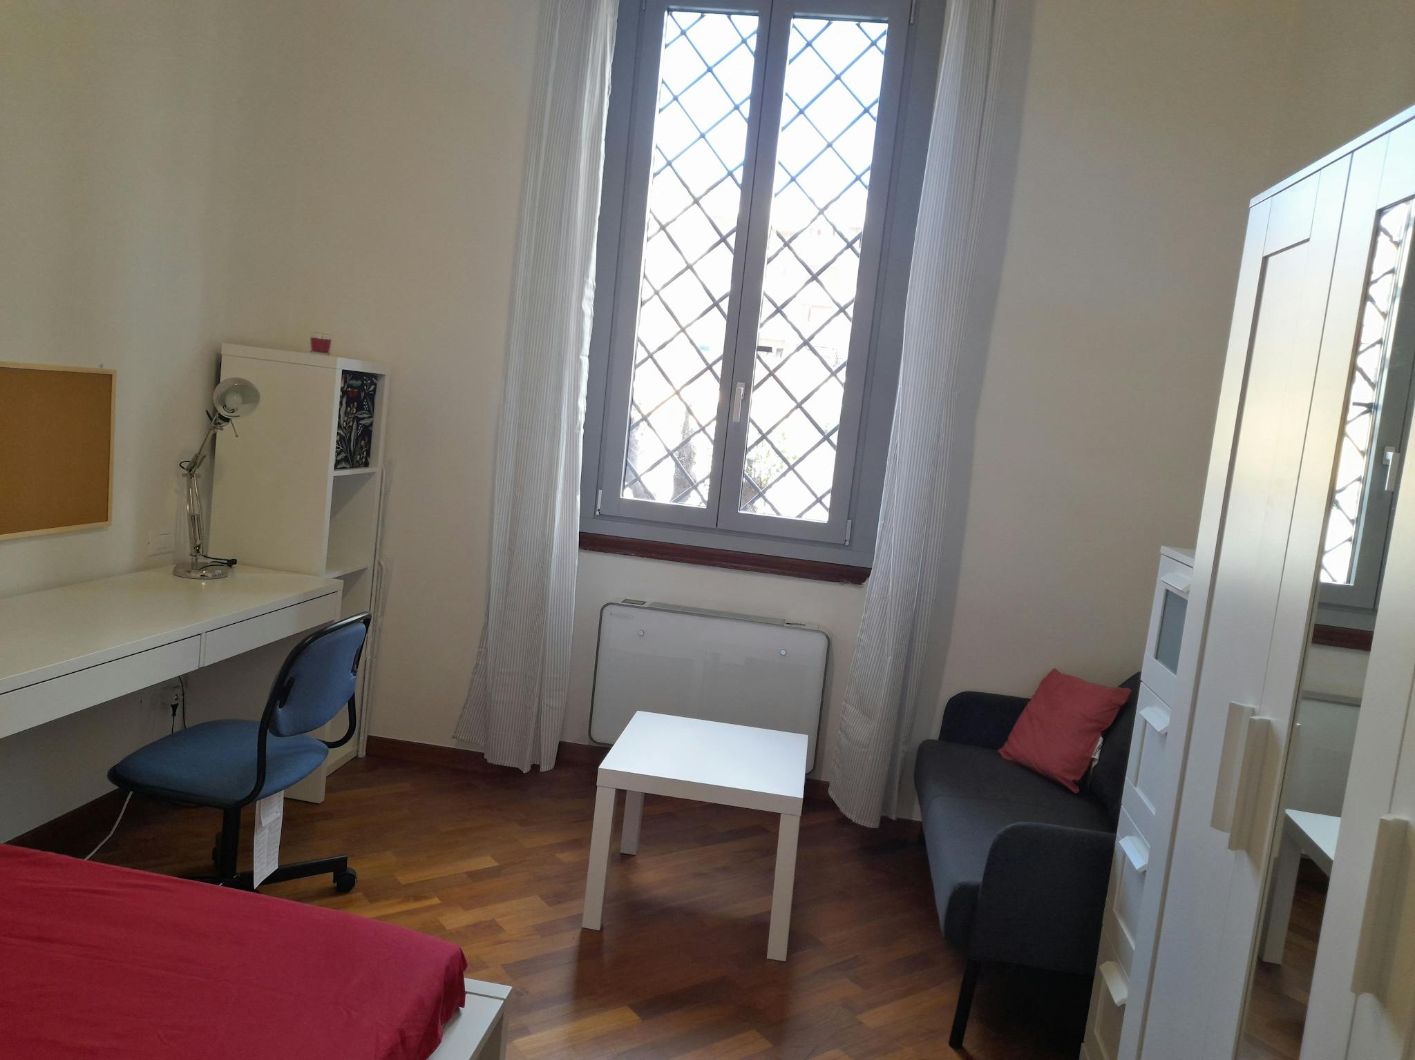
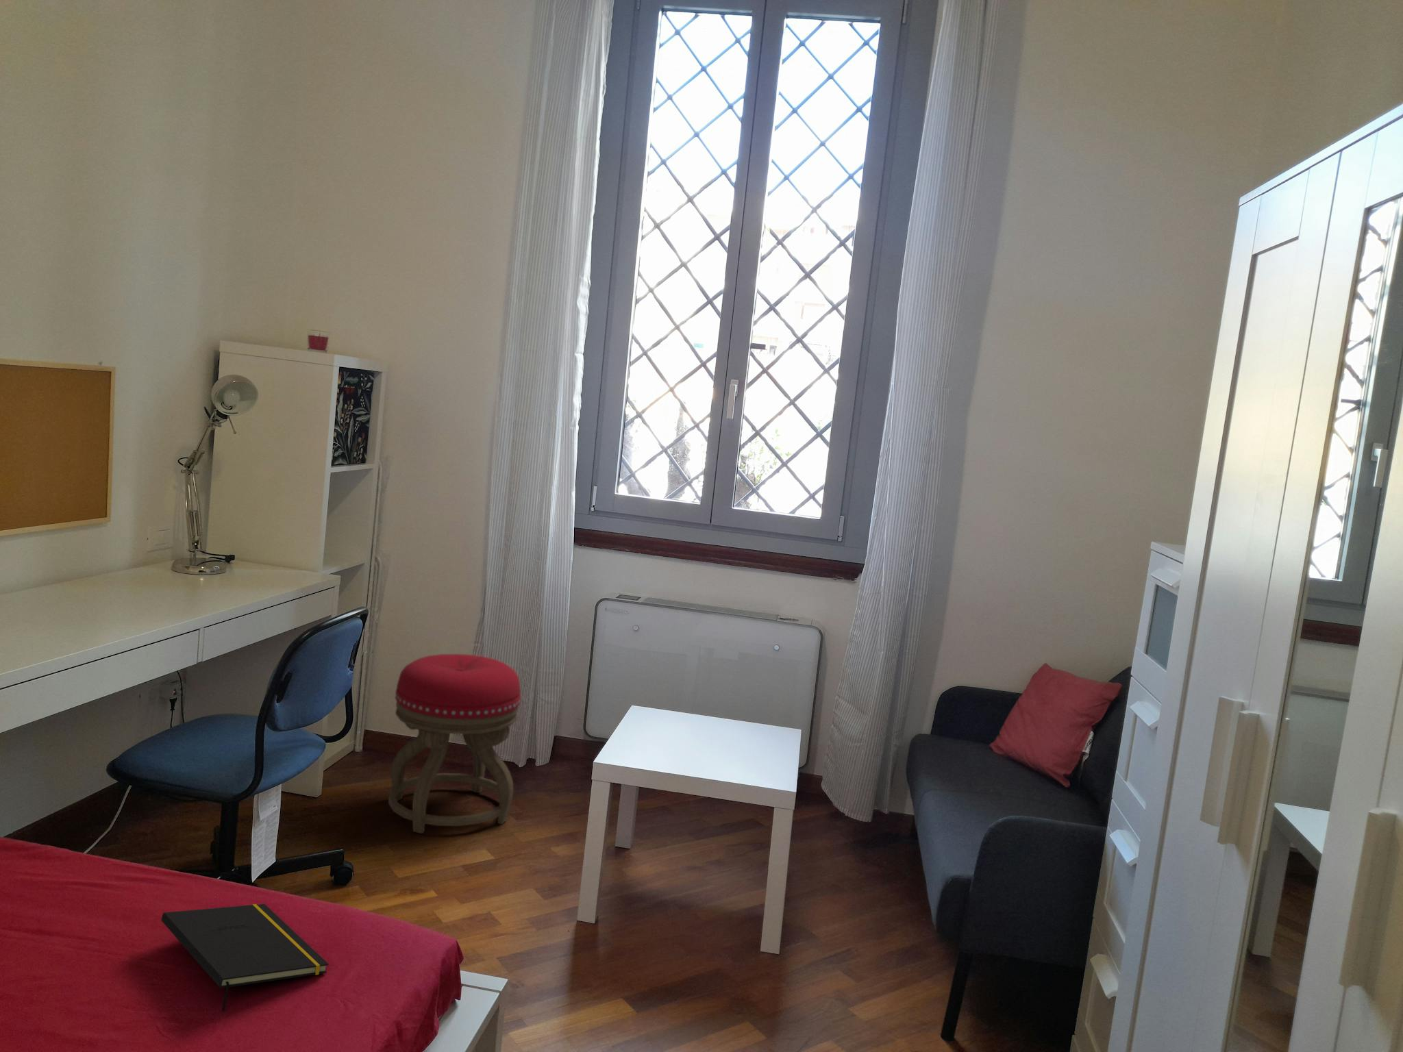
+ stool [388,653,521,834]
+ notepad [161,904,329,1012]
